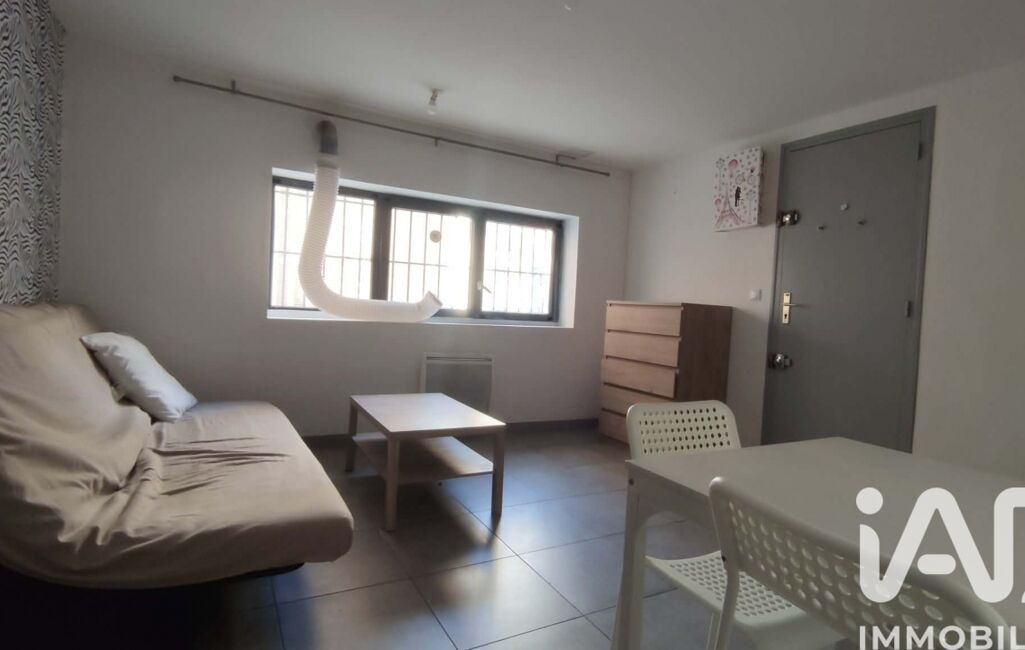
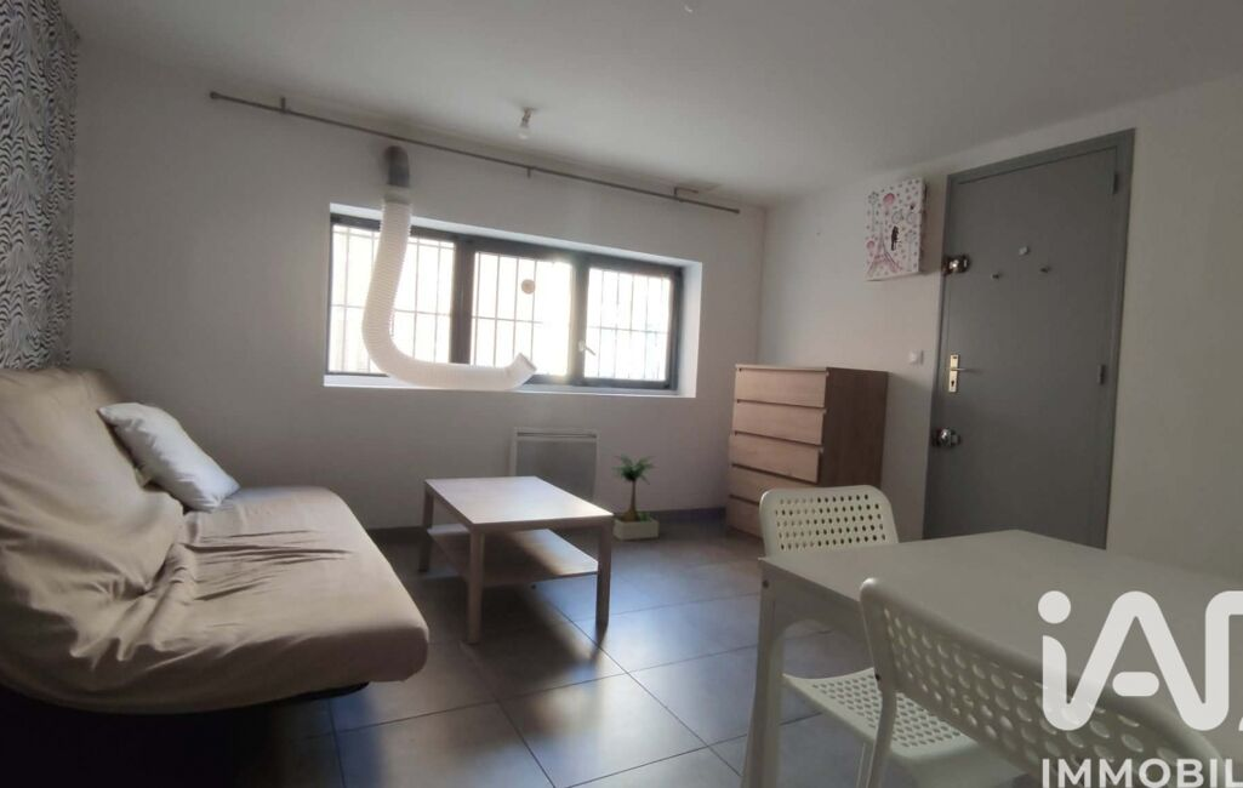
+ potted plant [610,453,661,542]
